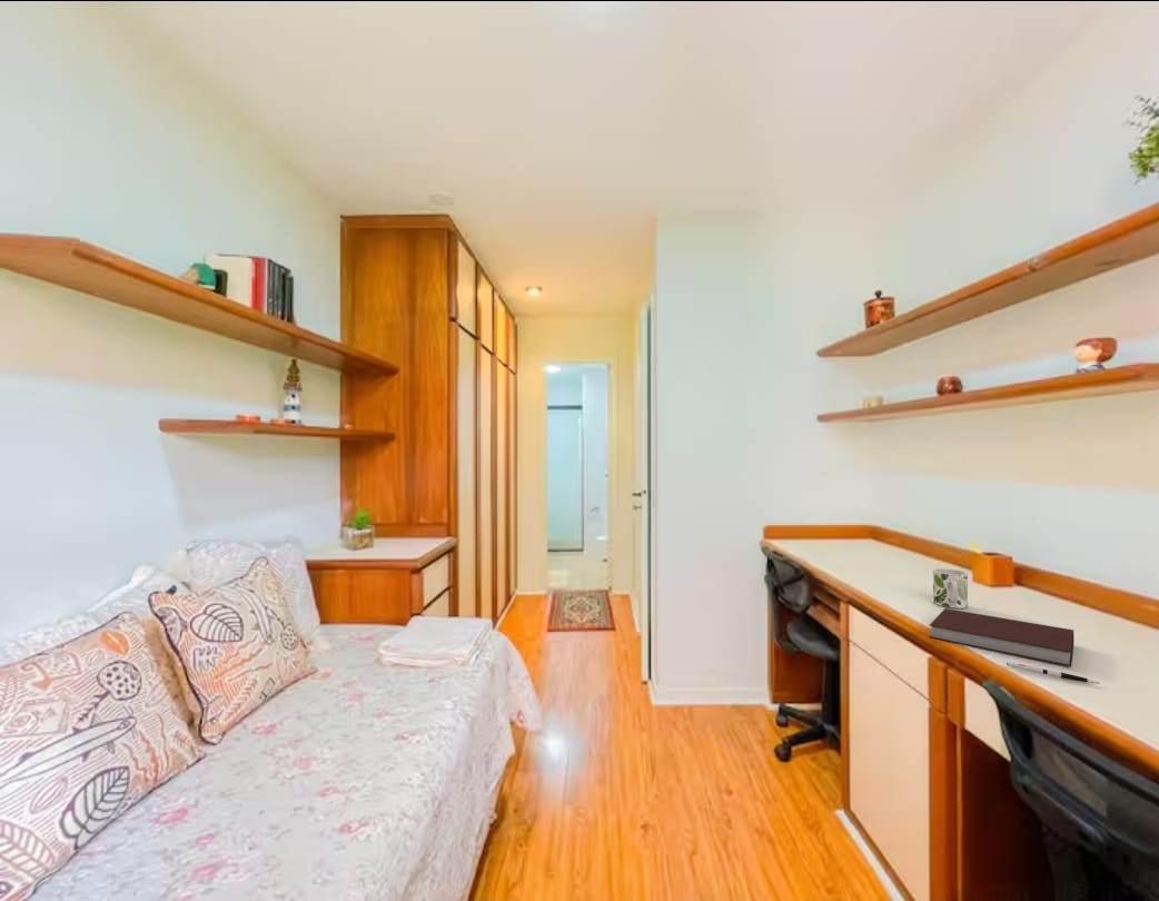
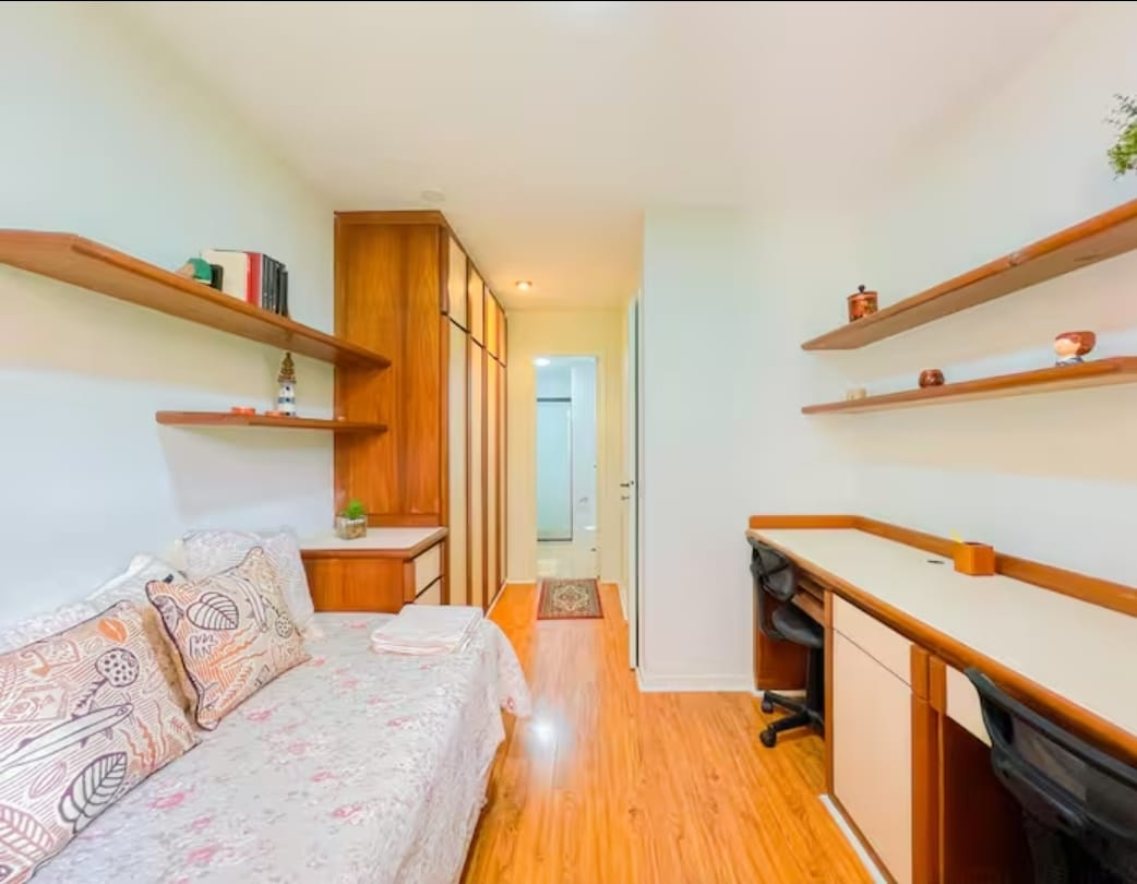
- mug [932,567,969,610]
- notebook [929,607,1076,667]
- pen [1006,661,1100,685]
